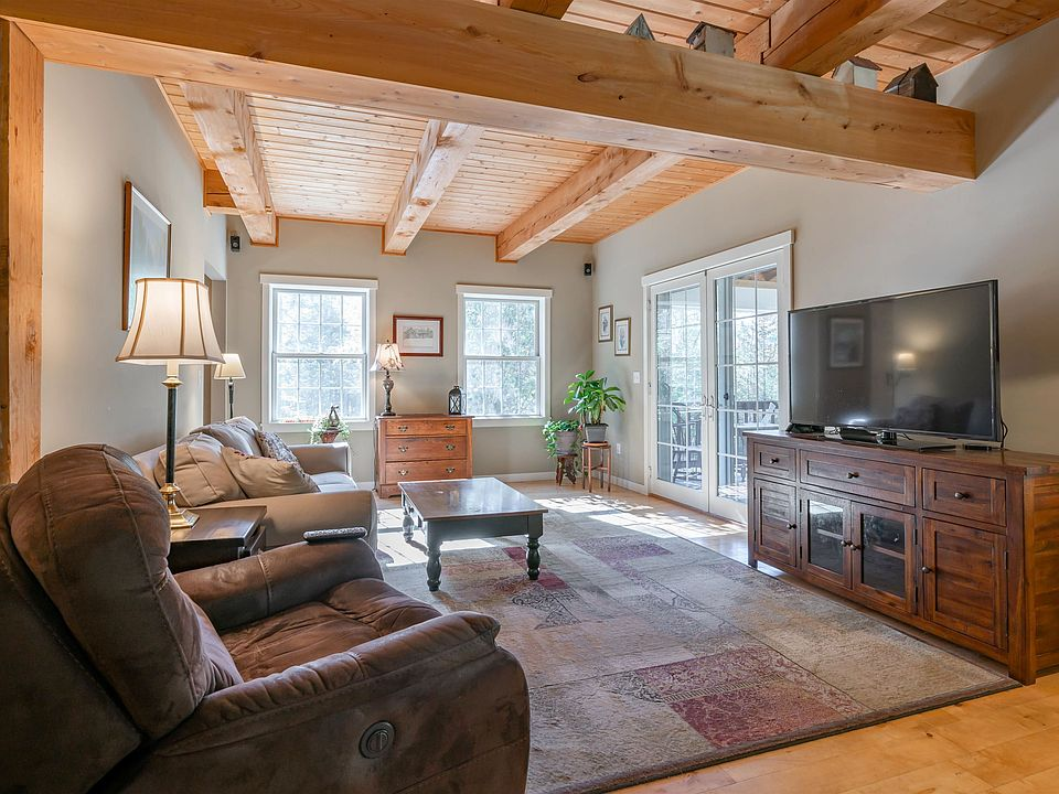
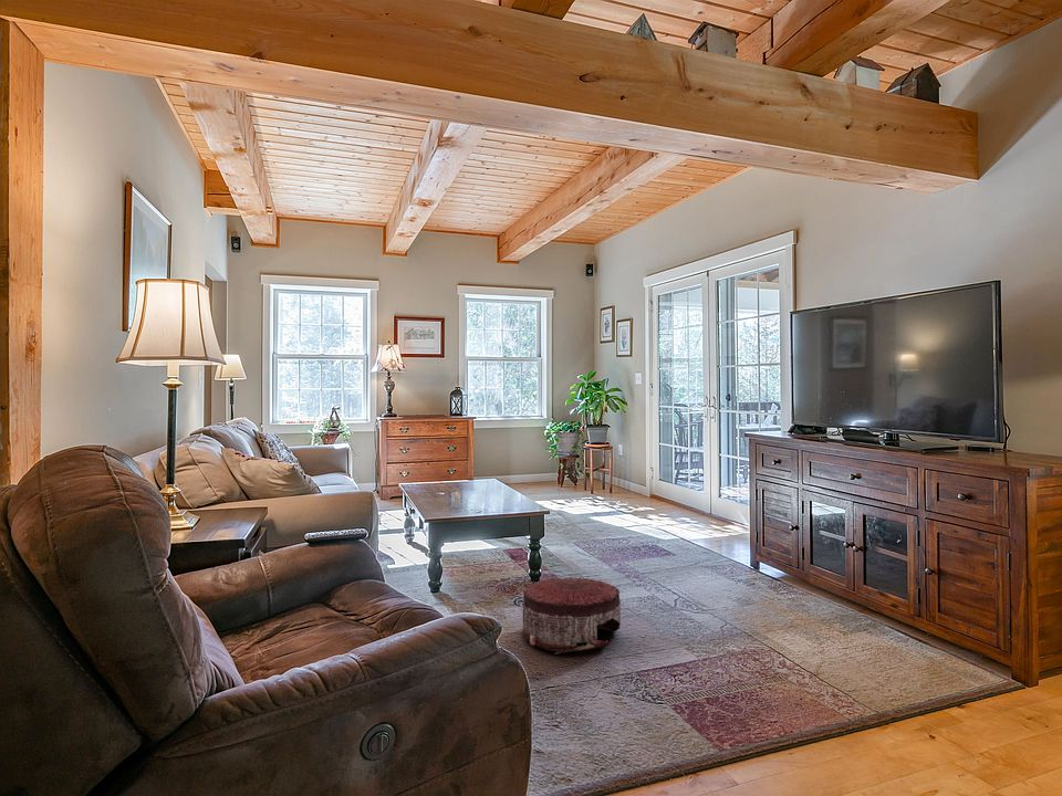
+ pouf [520,576,622,656]
